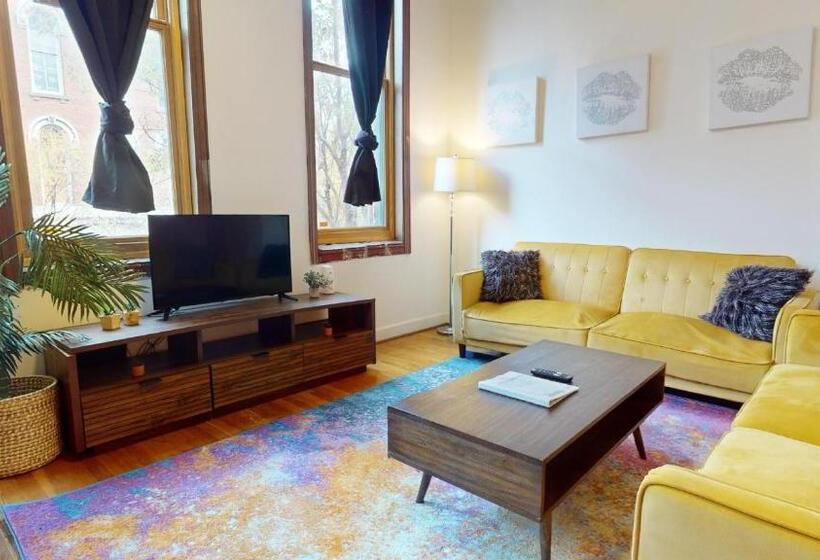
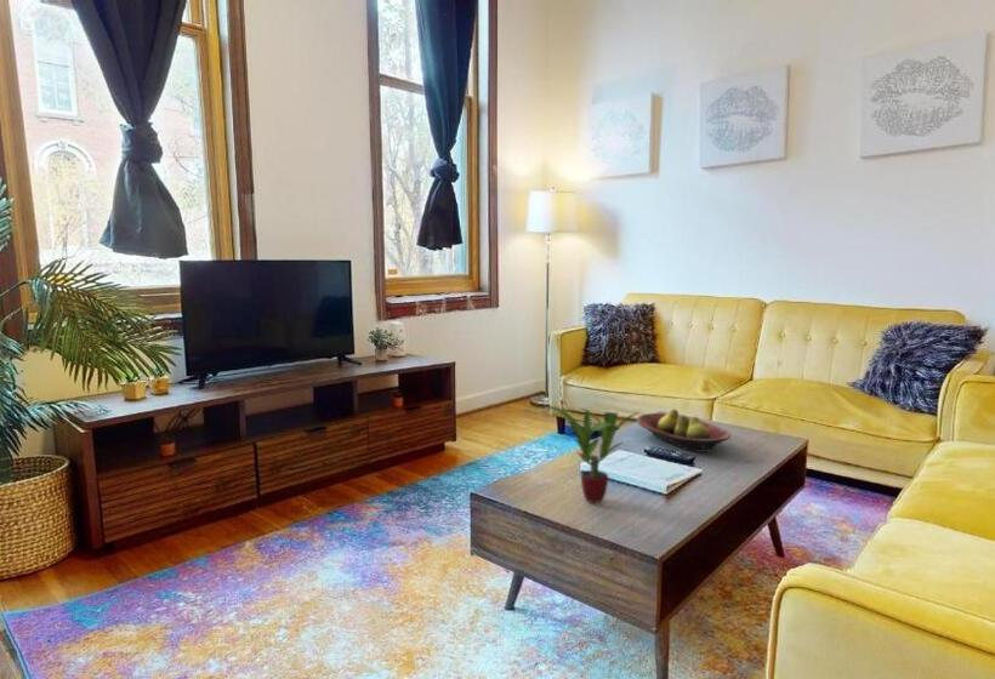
+ fruit bowl [636,407,732,453]
+ potted plant [541,404,641,504]
